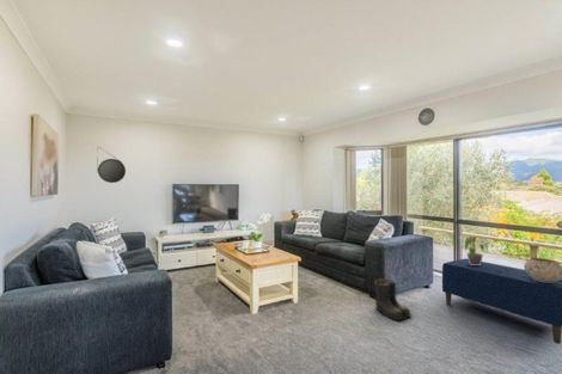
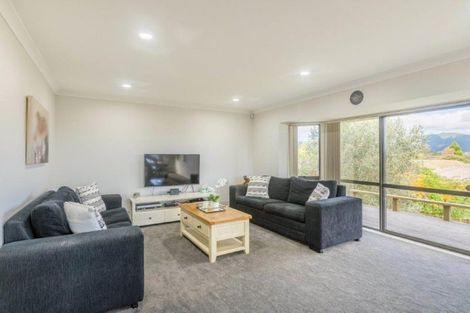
- bench [441,258,562,345]
- ceramic pot [523,257,562,283]
- potted plant [464,235,489,265]
- home mirror [96,146,127,184]
- boots [373,277,413,321]
